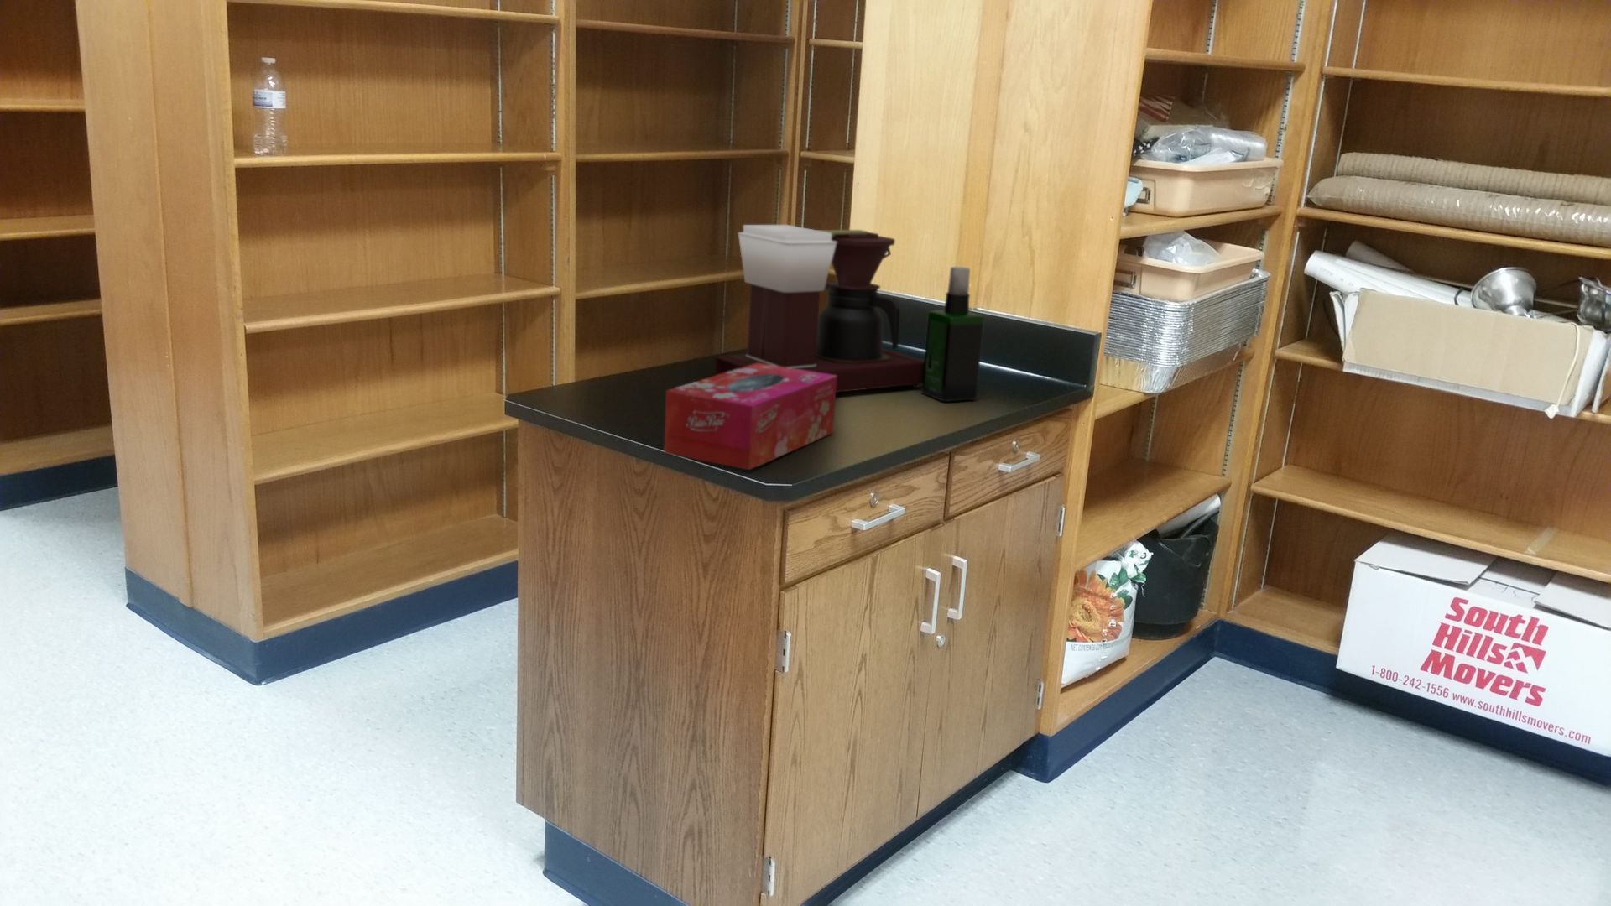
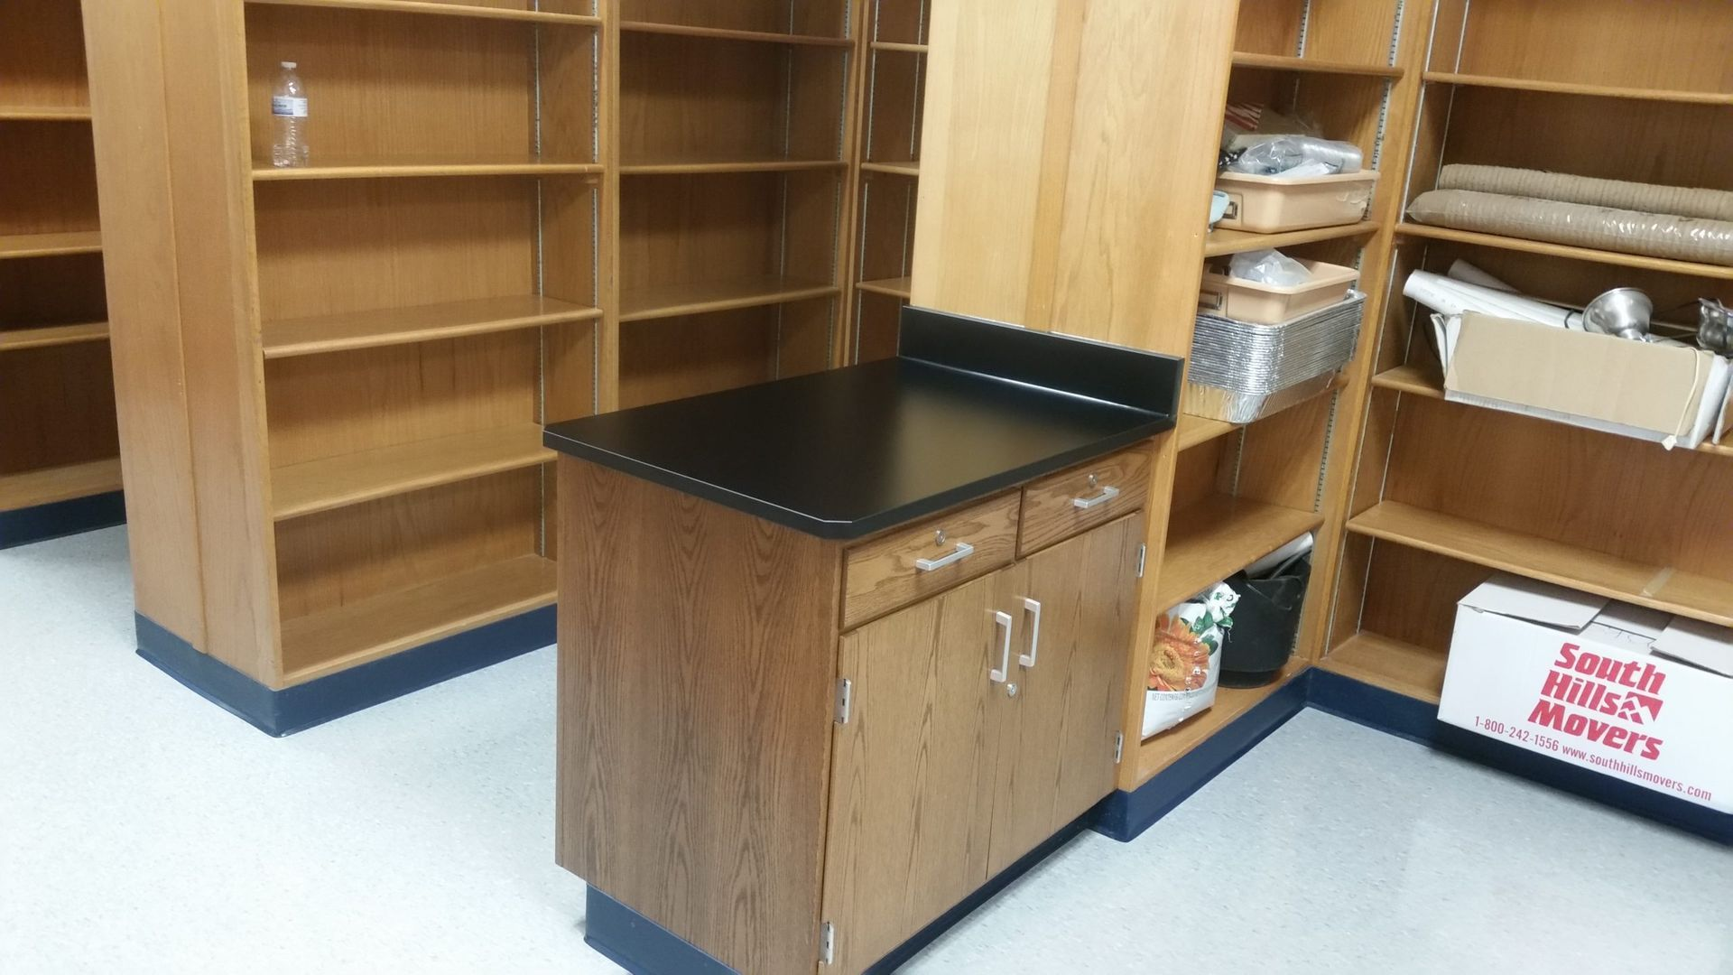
- tissue box [664,363,836,470]
- spray bottle [921,265,985,403]
- coffee maker [714,223,925,394]
